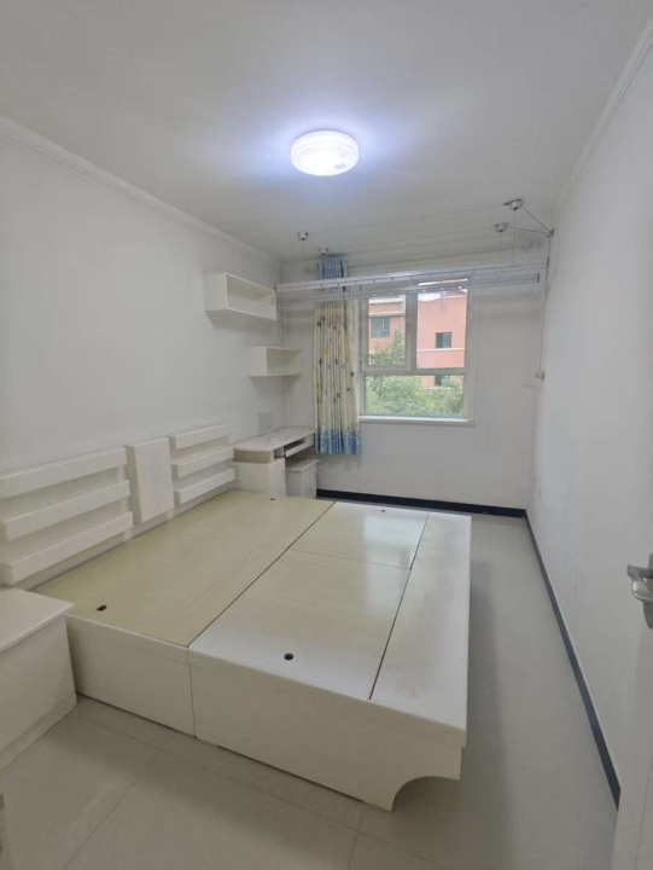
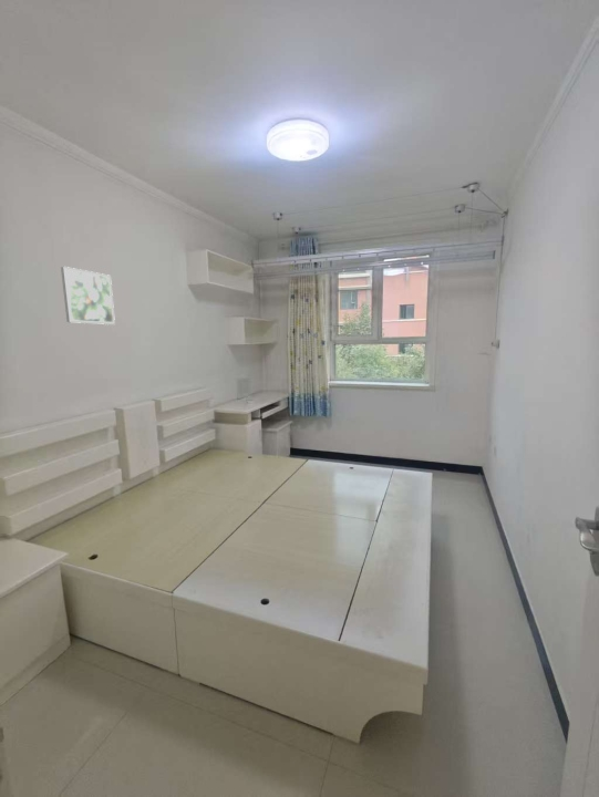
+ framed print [60,266,116,325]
